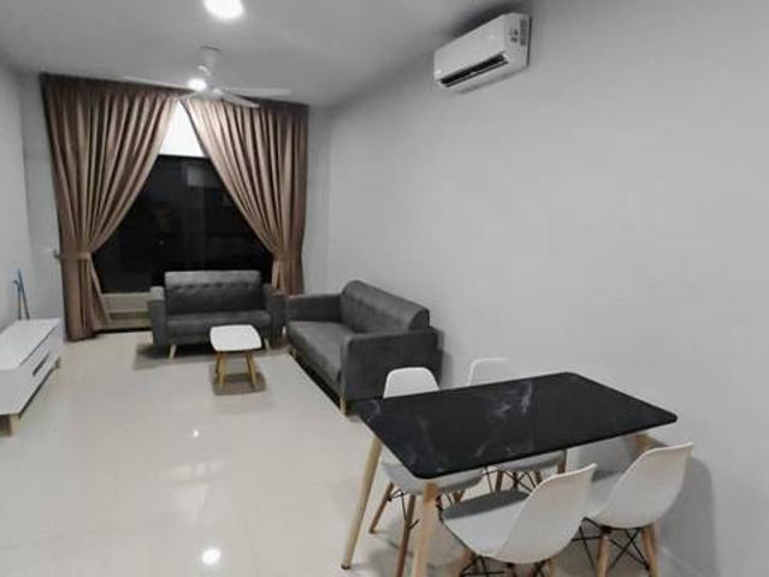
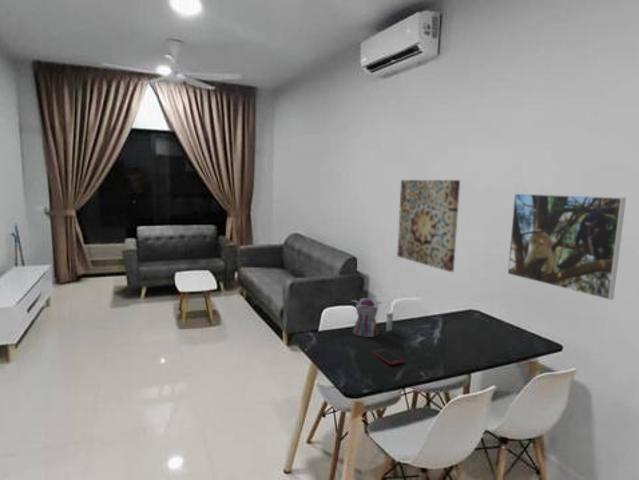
+ wall art [396,179,461,273]
+ cell phone [371,348,405,366]
+ teapot [349,297,394,338]
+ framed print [507,193,627,301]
